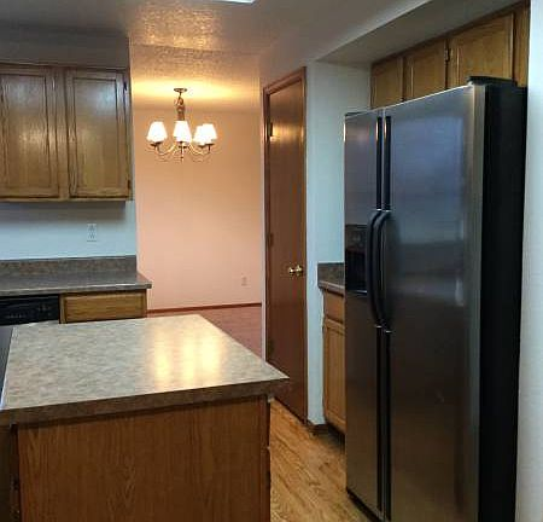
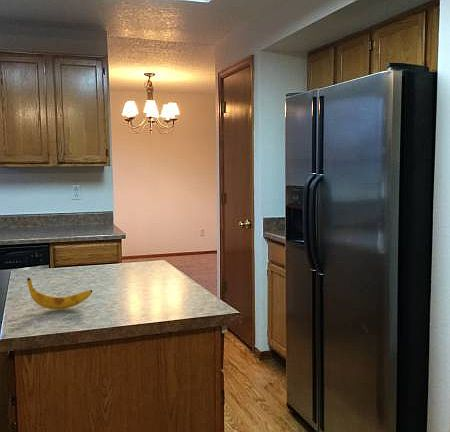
+ banana [26,277,93,310]
